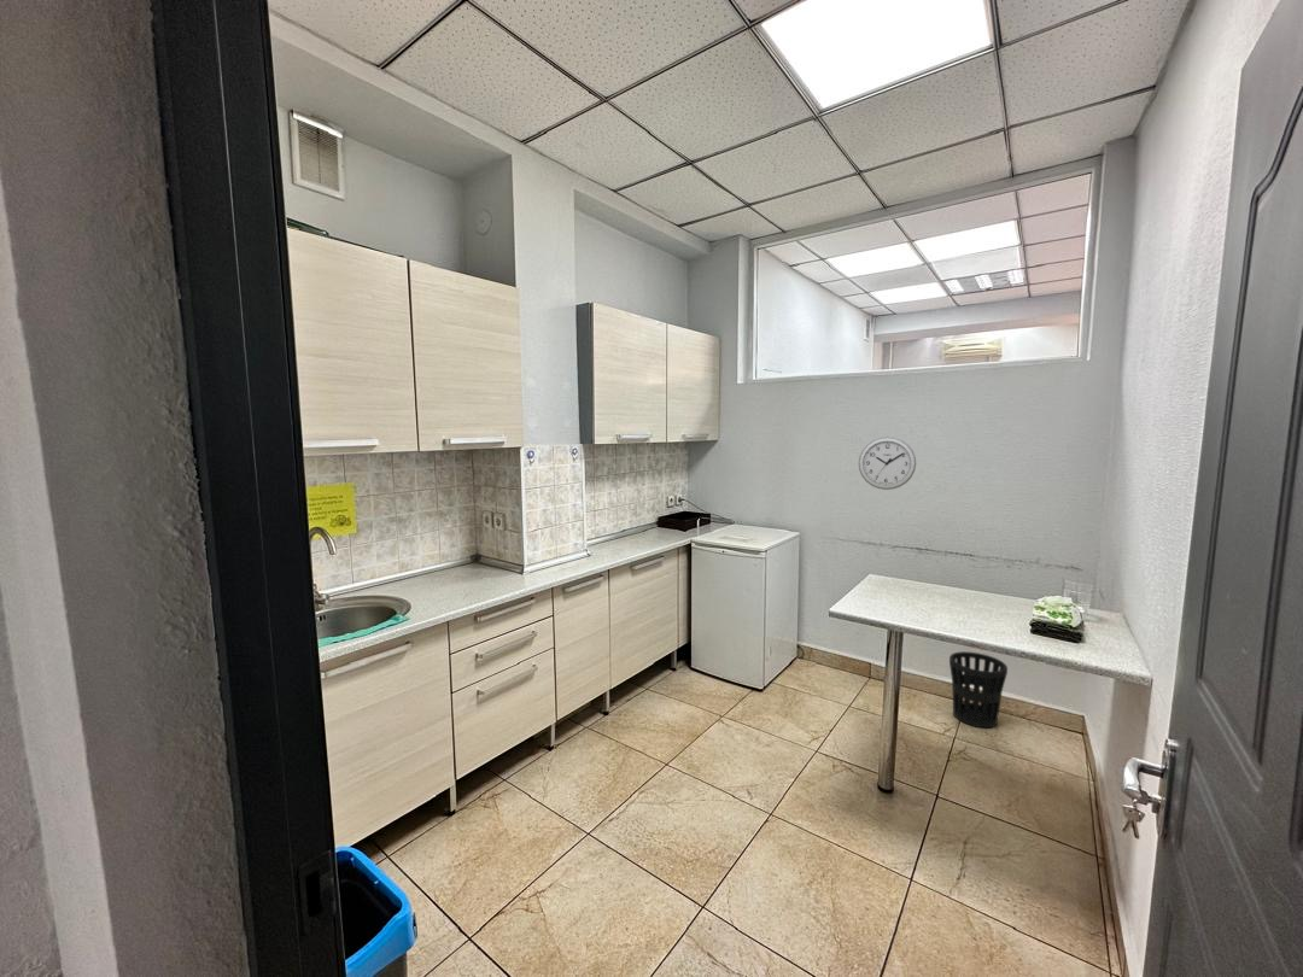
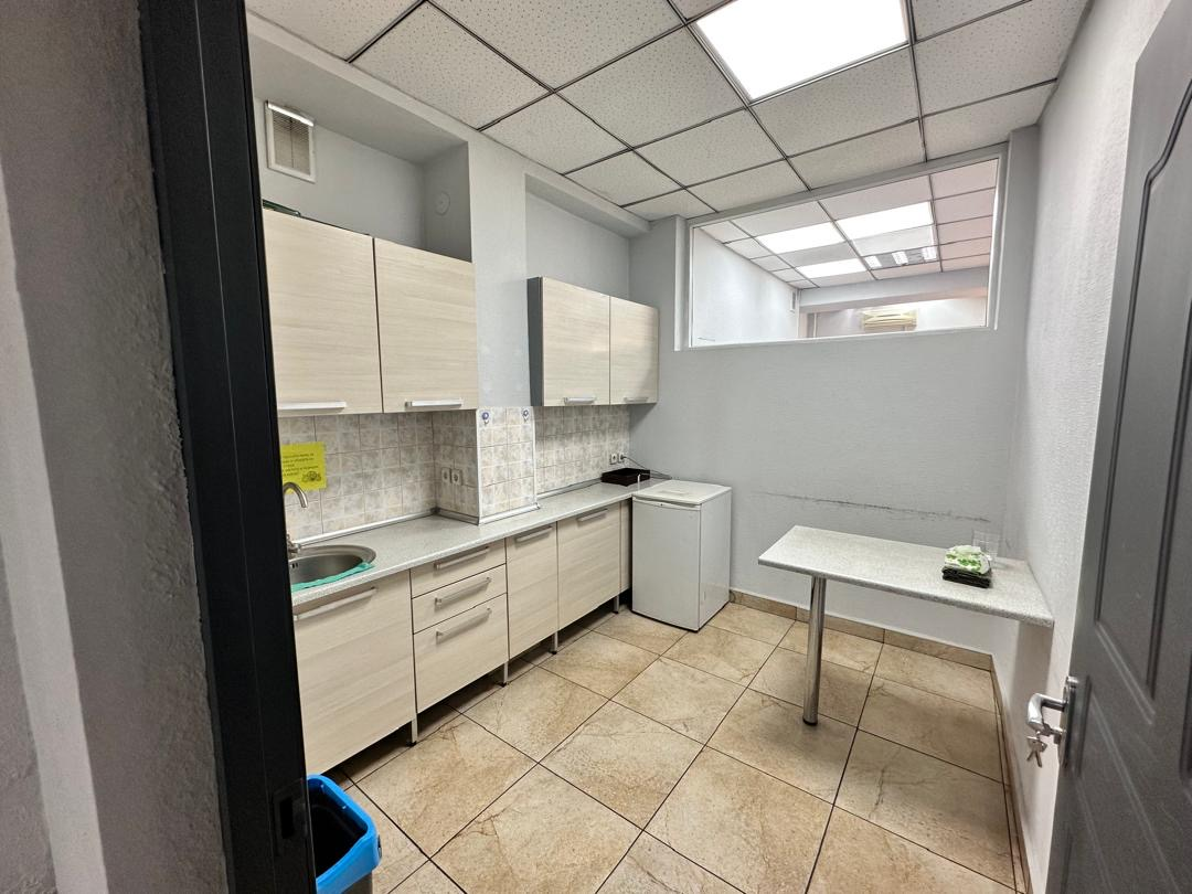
- wastebasket [948,650,1009,729]
- wall clock [858,435,917,491]
